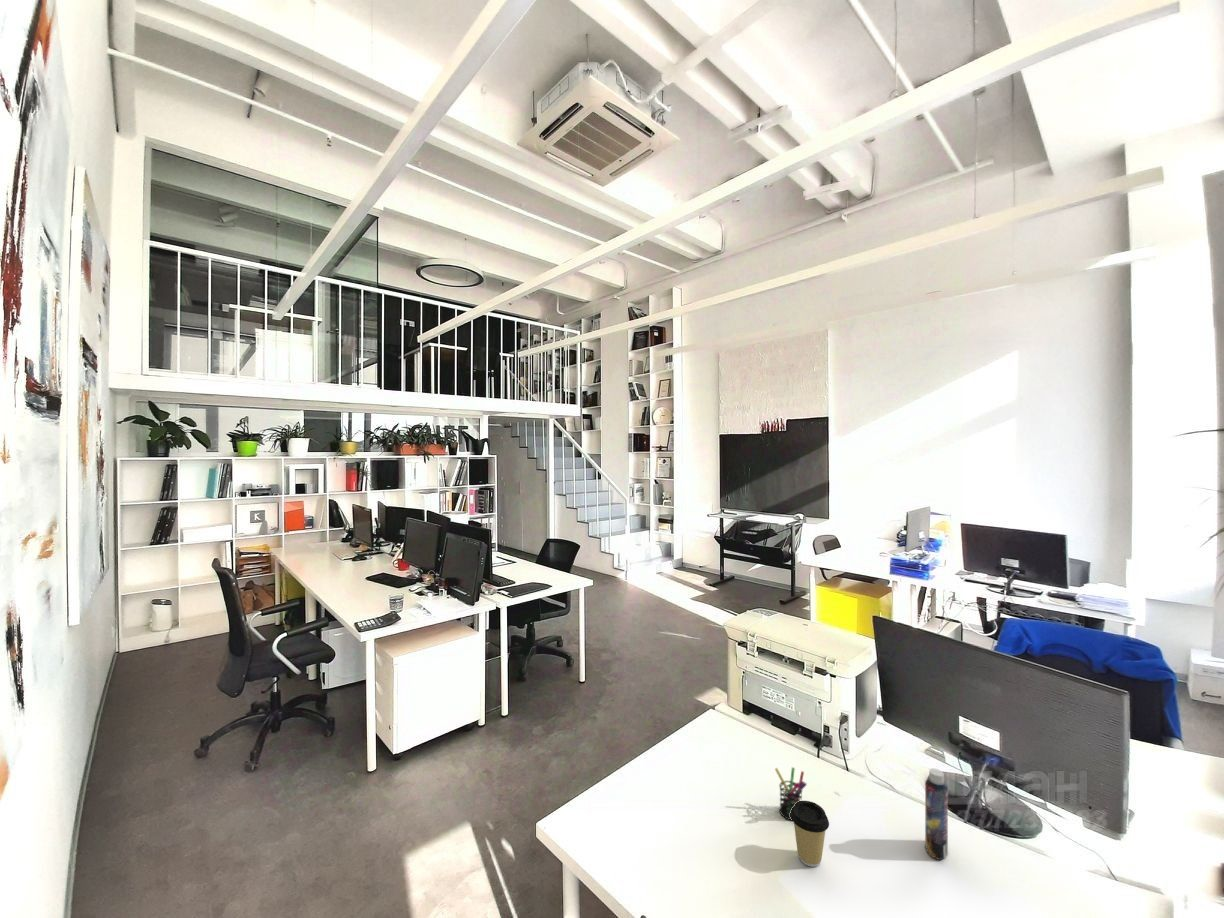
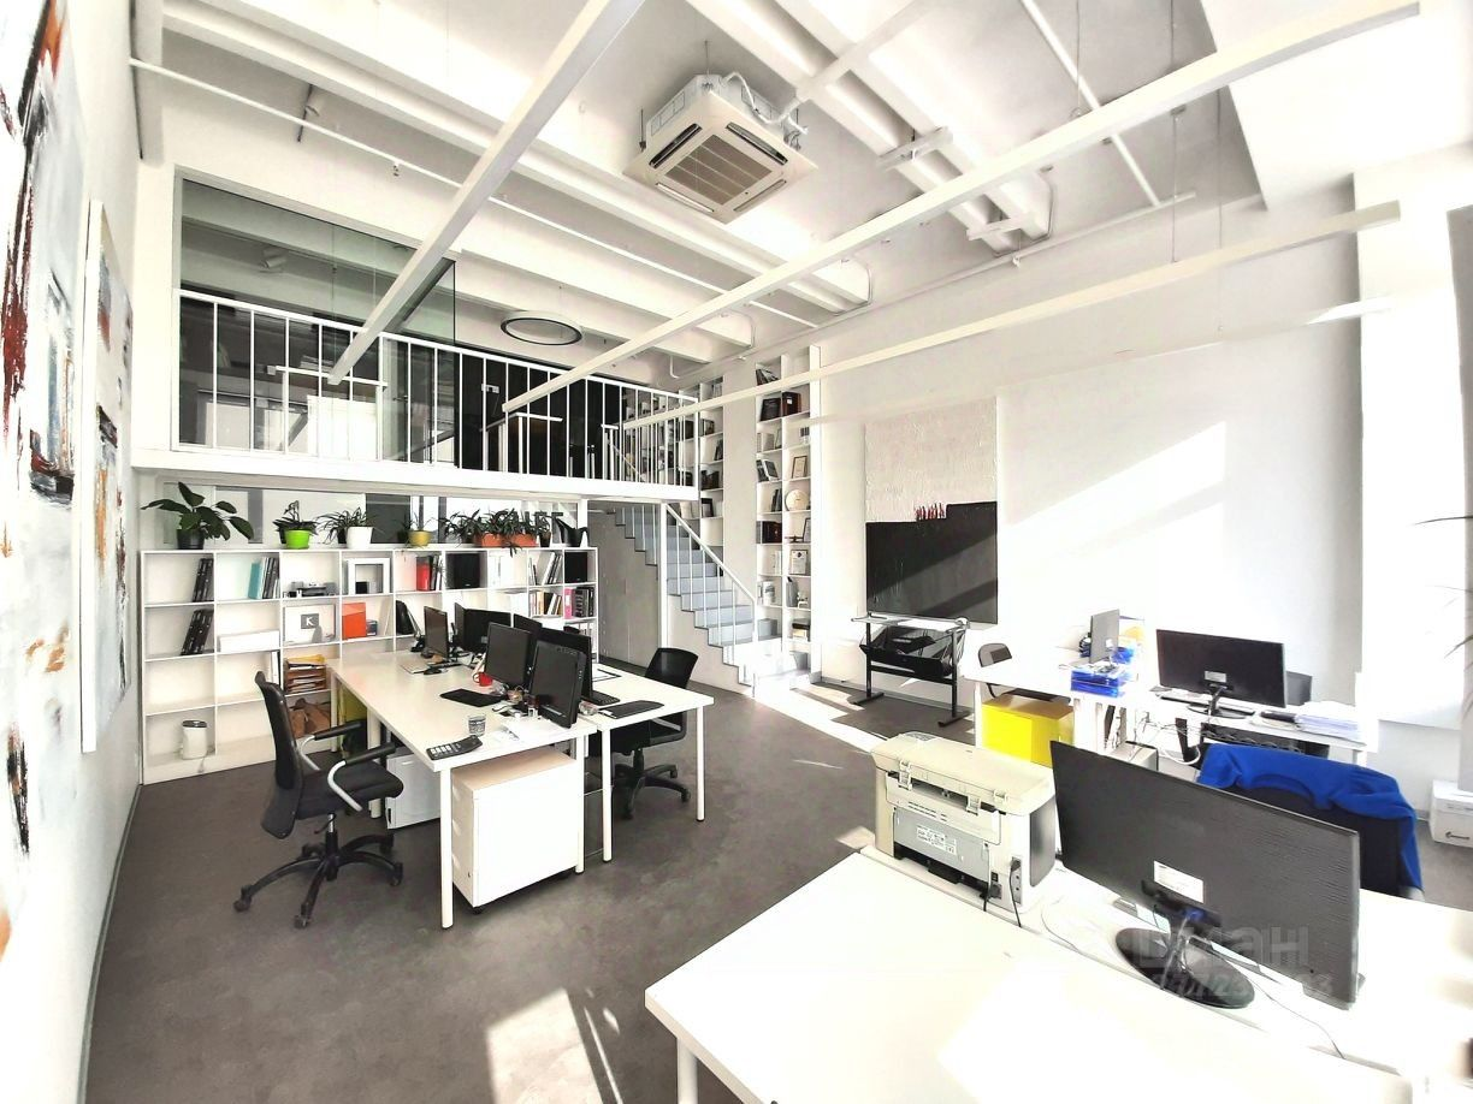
- coffee cup [790,800,830,868]
- bottle [924,767,949,861]
- pen holder [774,766,808,821]
